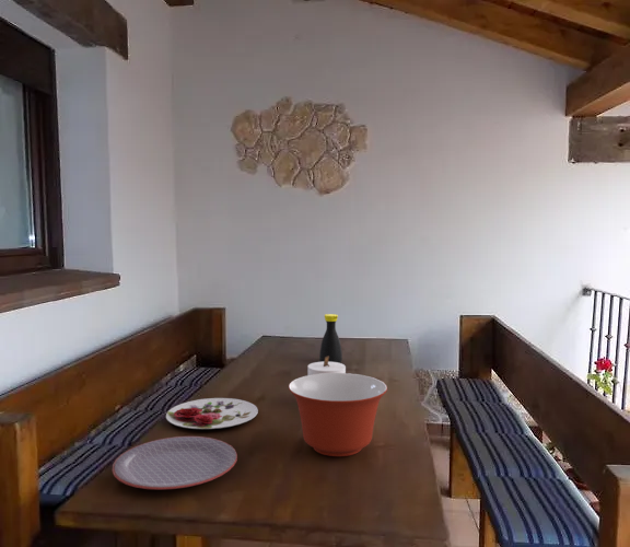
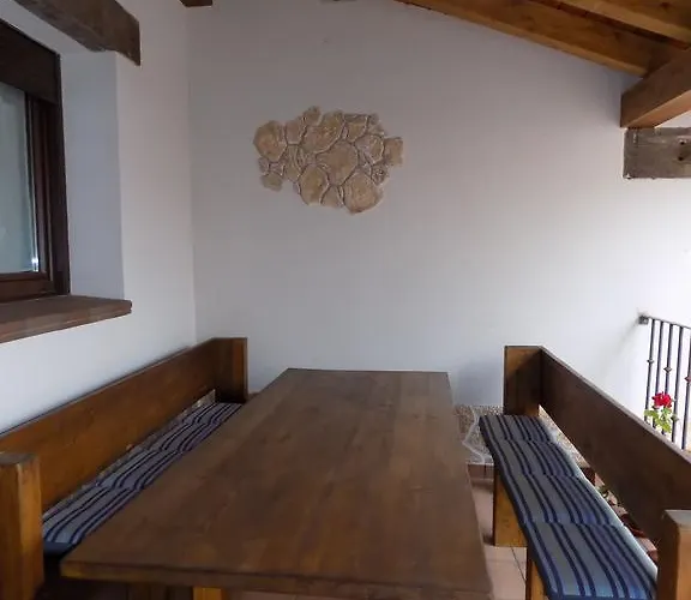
- plate [112,435,238,491]
- candle [307,356,347,375]
- mixing bowl [288,372,388,457]
- plate [165,397,259,430]
- bottle [318,313,343,363]
